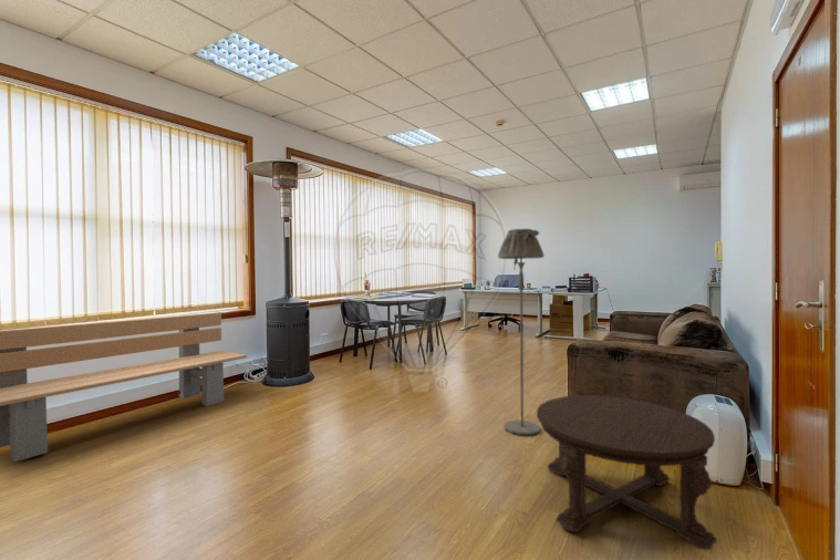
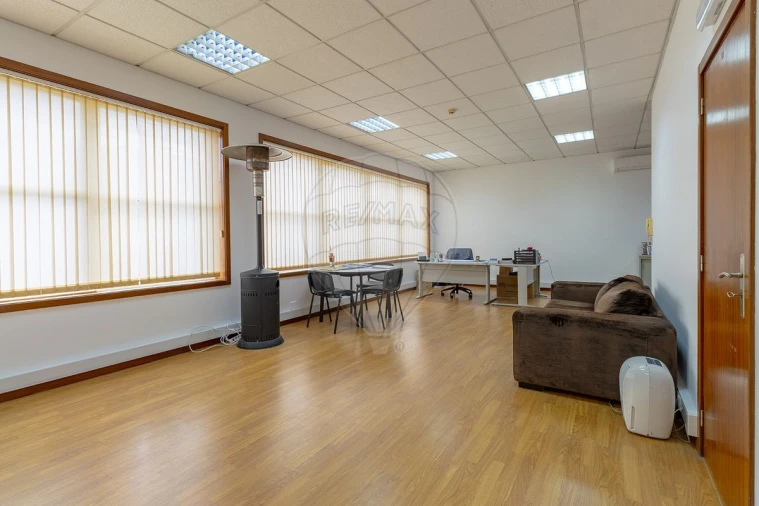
- bench [0,311,248,463]
- coffee table [536,394,718,551]
- floor lamp [497,228,546,436]
